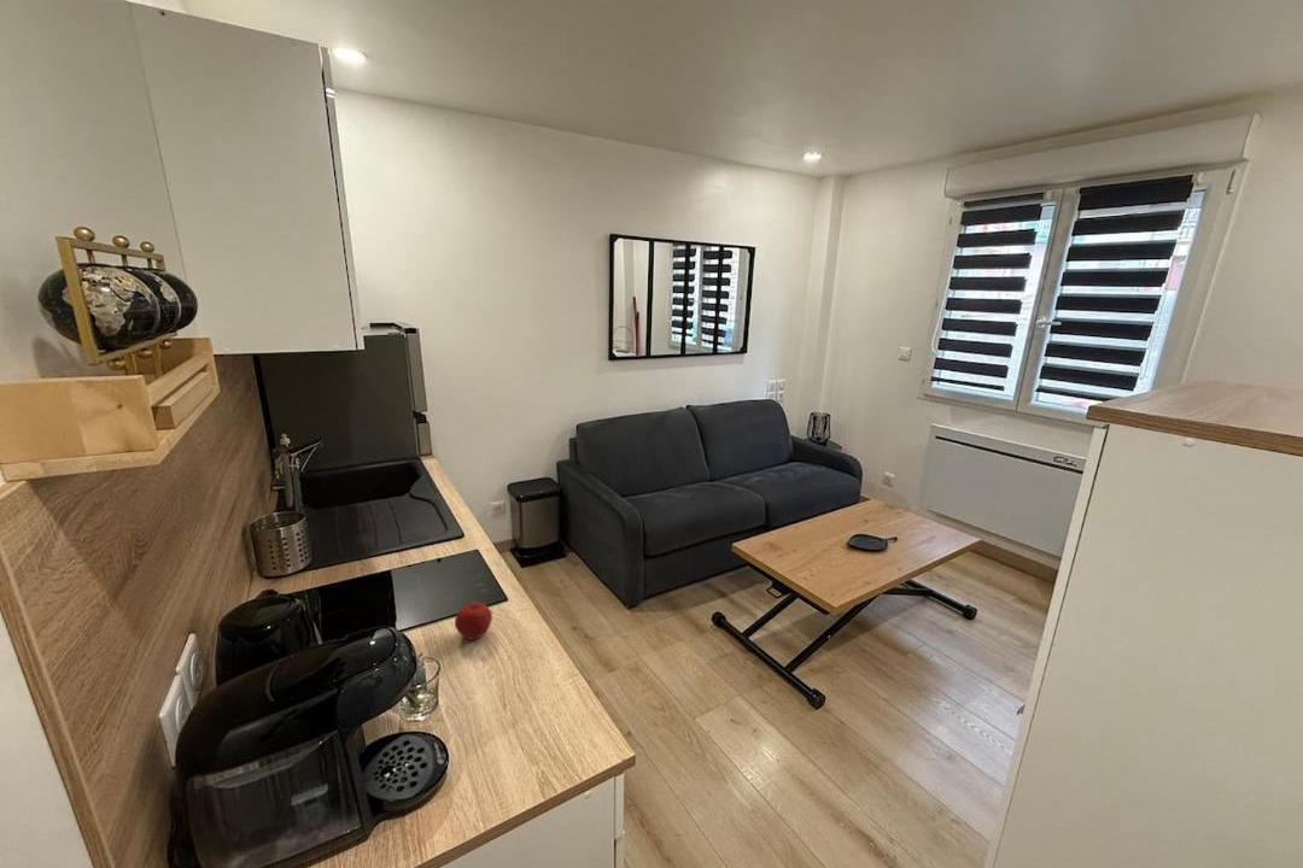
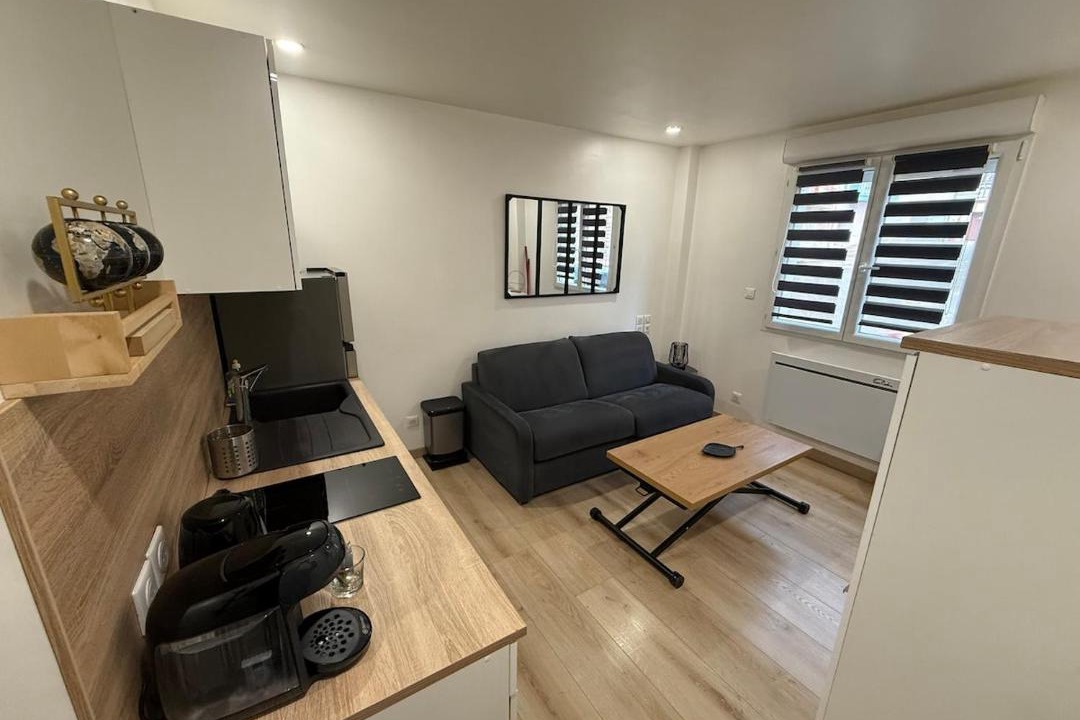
- apple [454,602,493,641]
